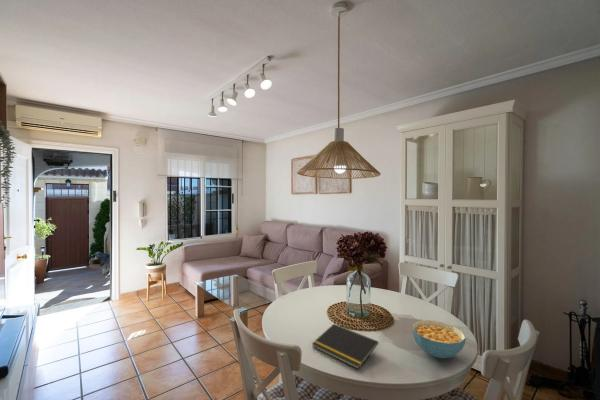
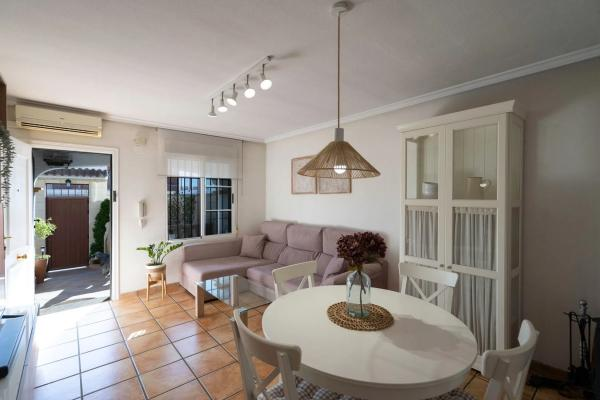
- notepad [311,323,379,370]
- cereal bowl [411,319,467,359]
